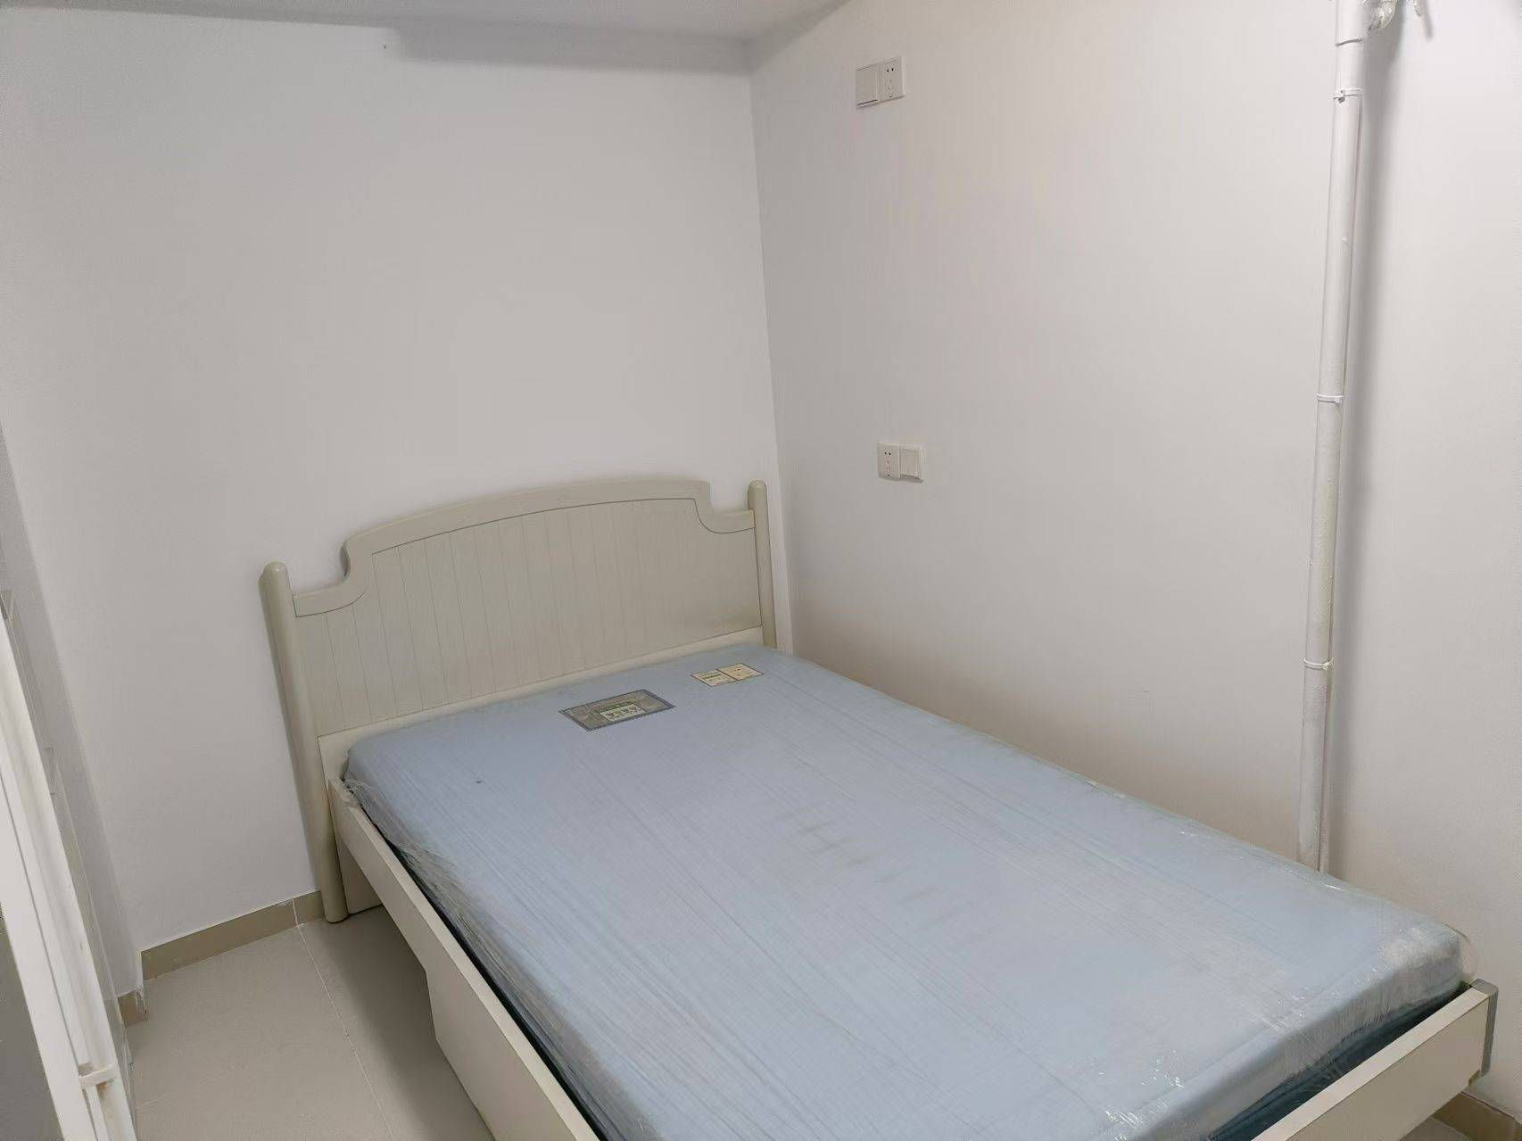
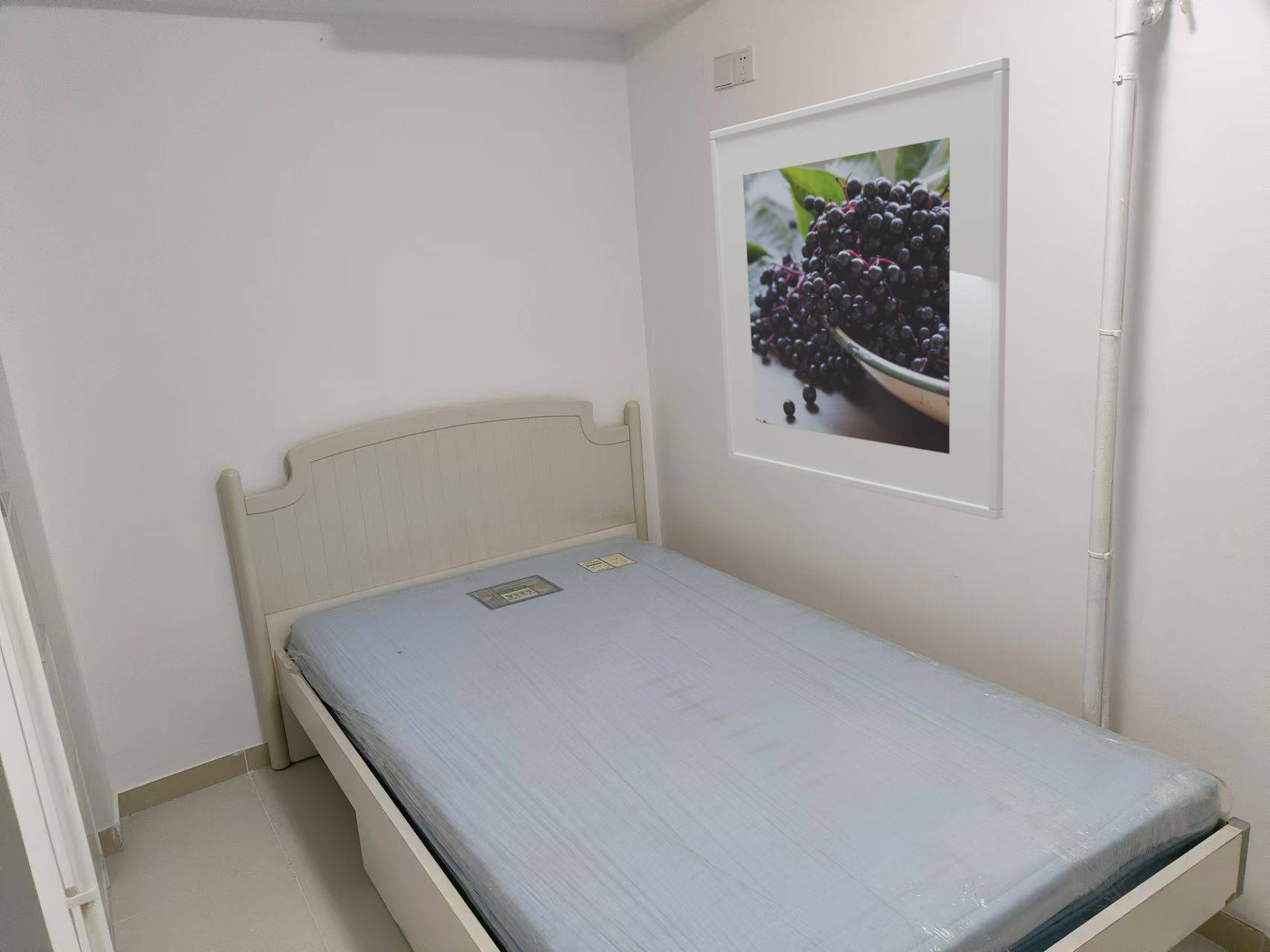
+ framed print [709,57,1010,520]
